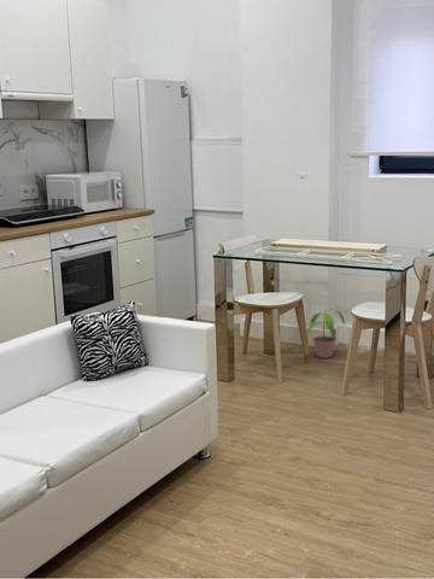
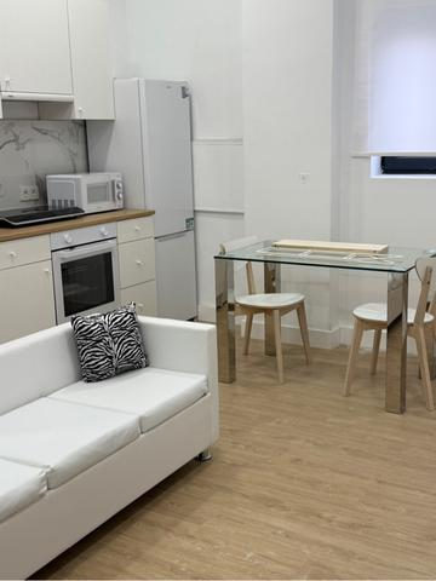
- potted plant [305,308,346,359]
